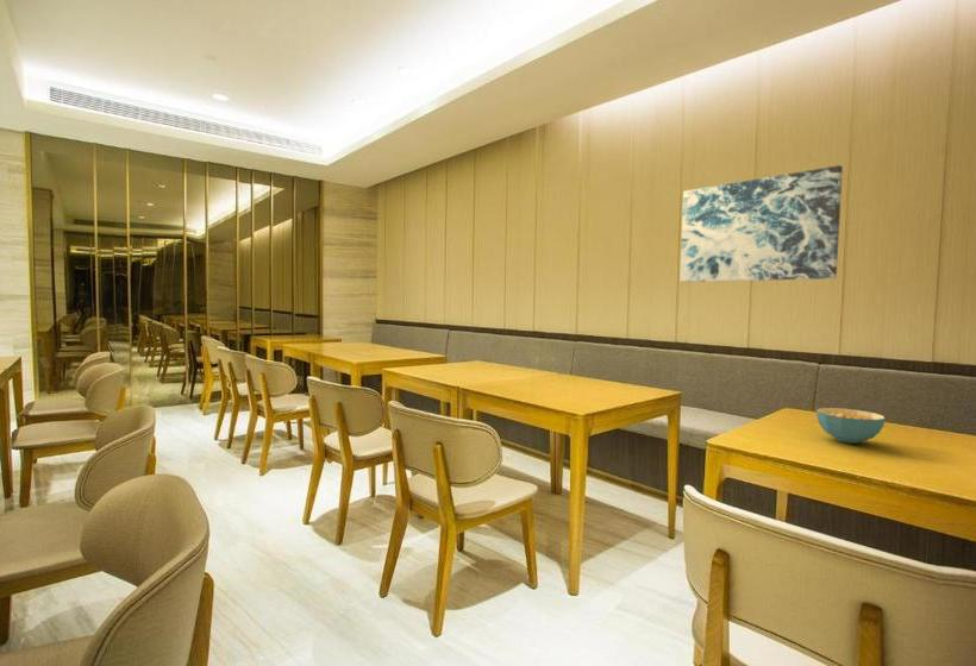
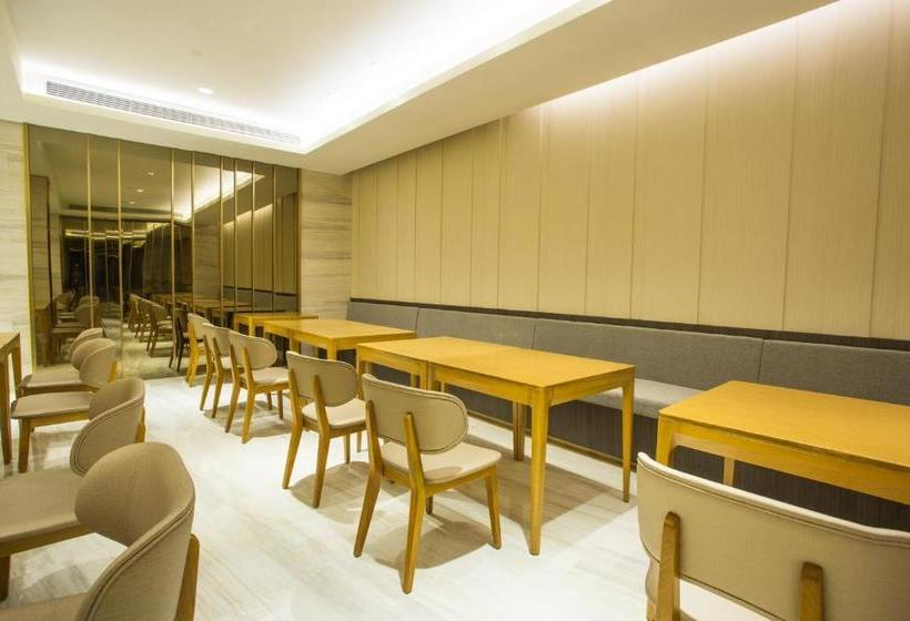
- wall art [678,164,844,283]
- cereal bowl [815,407,887,445]
